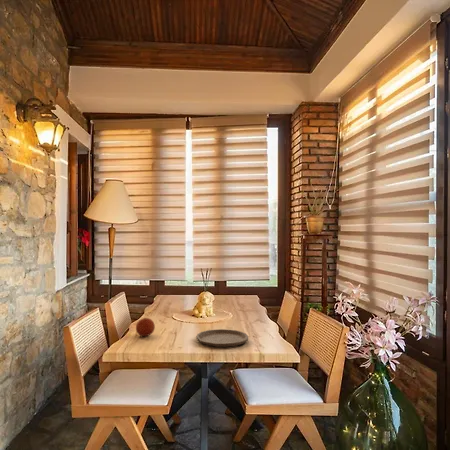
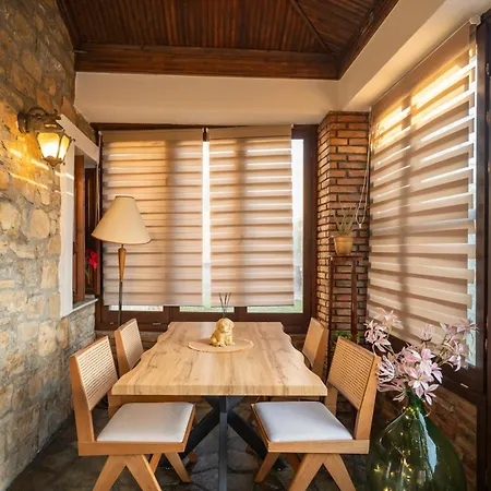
- fruit [135,317,156,337]
- plate [195,328,249,347]
